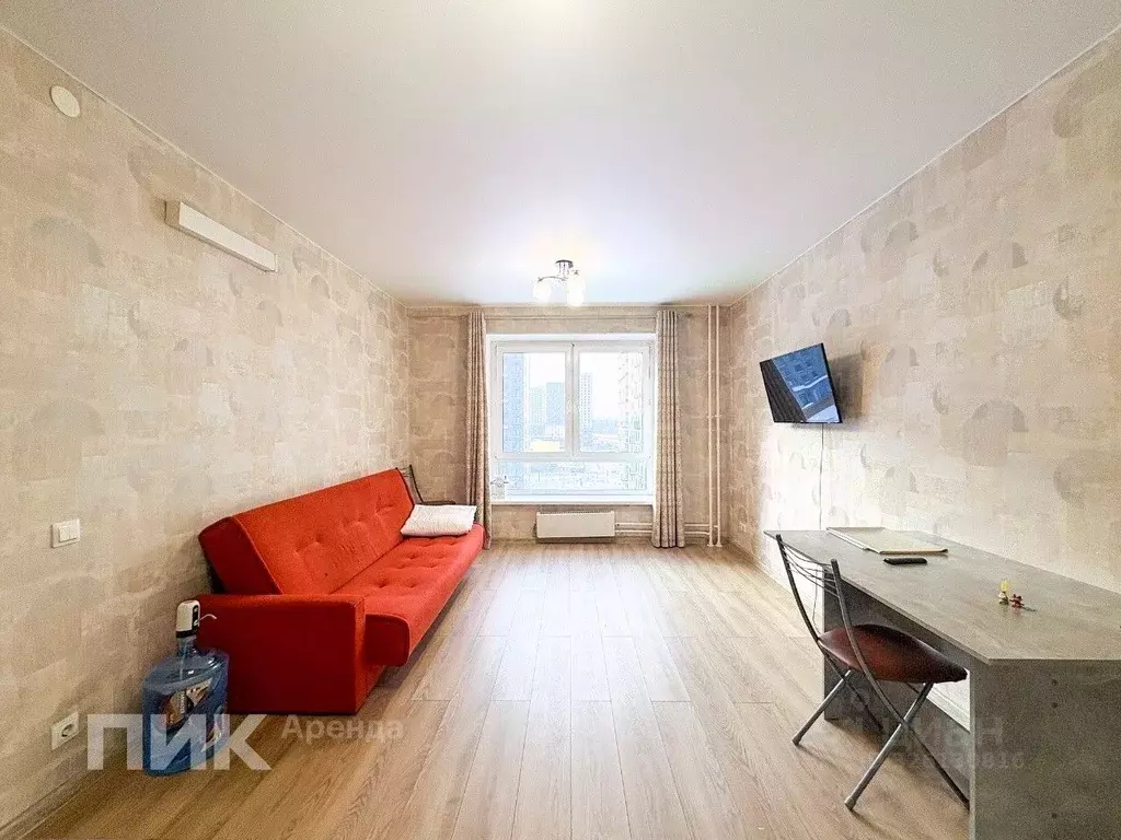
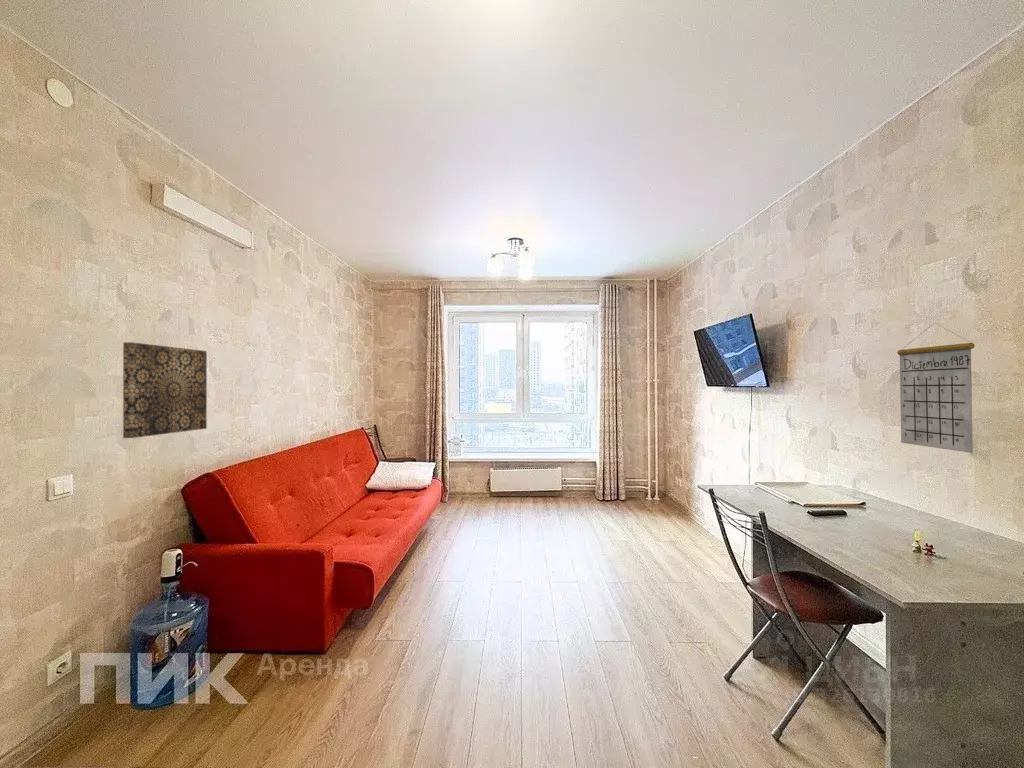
+ wall art [122,341,208,439]
+ calendar [896,323,976,454]
